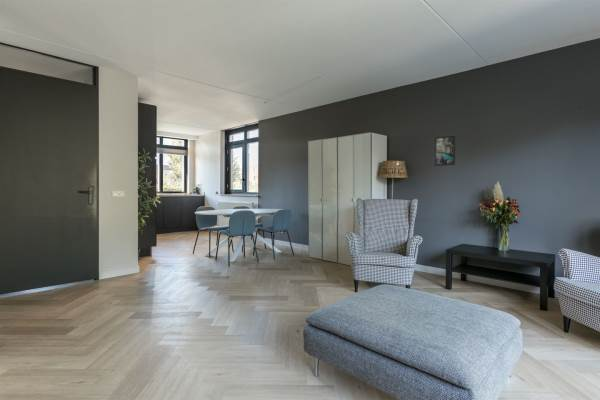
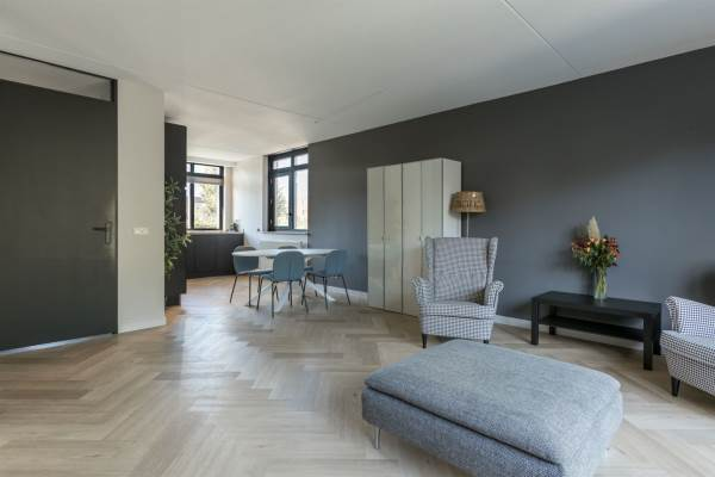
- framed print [433,135,457,167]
